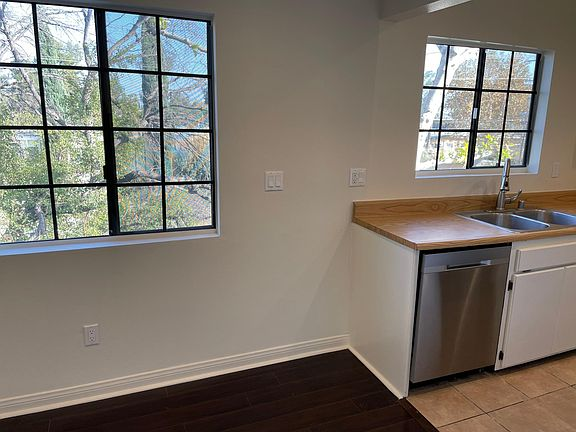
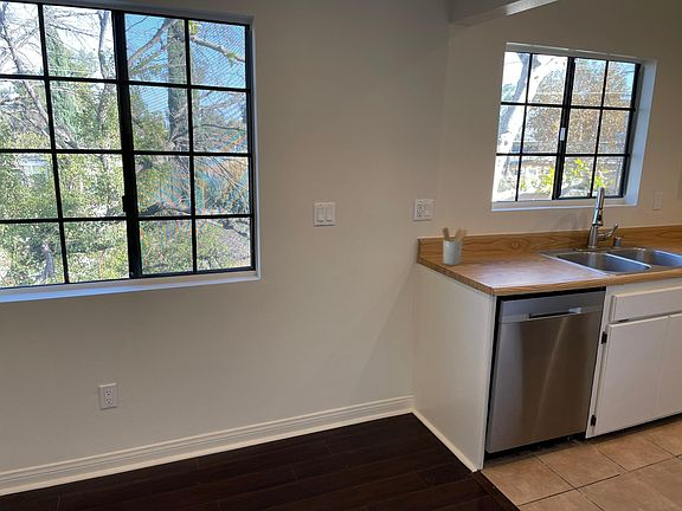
+ utensil holder [442,227,469,266]
